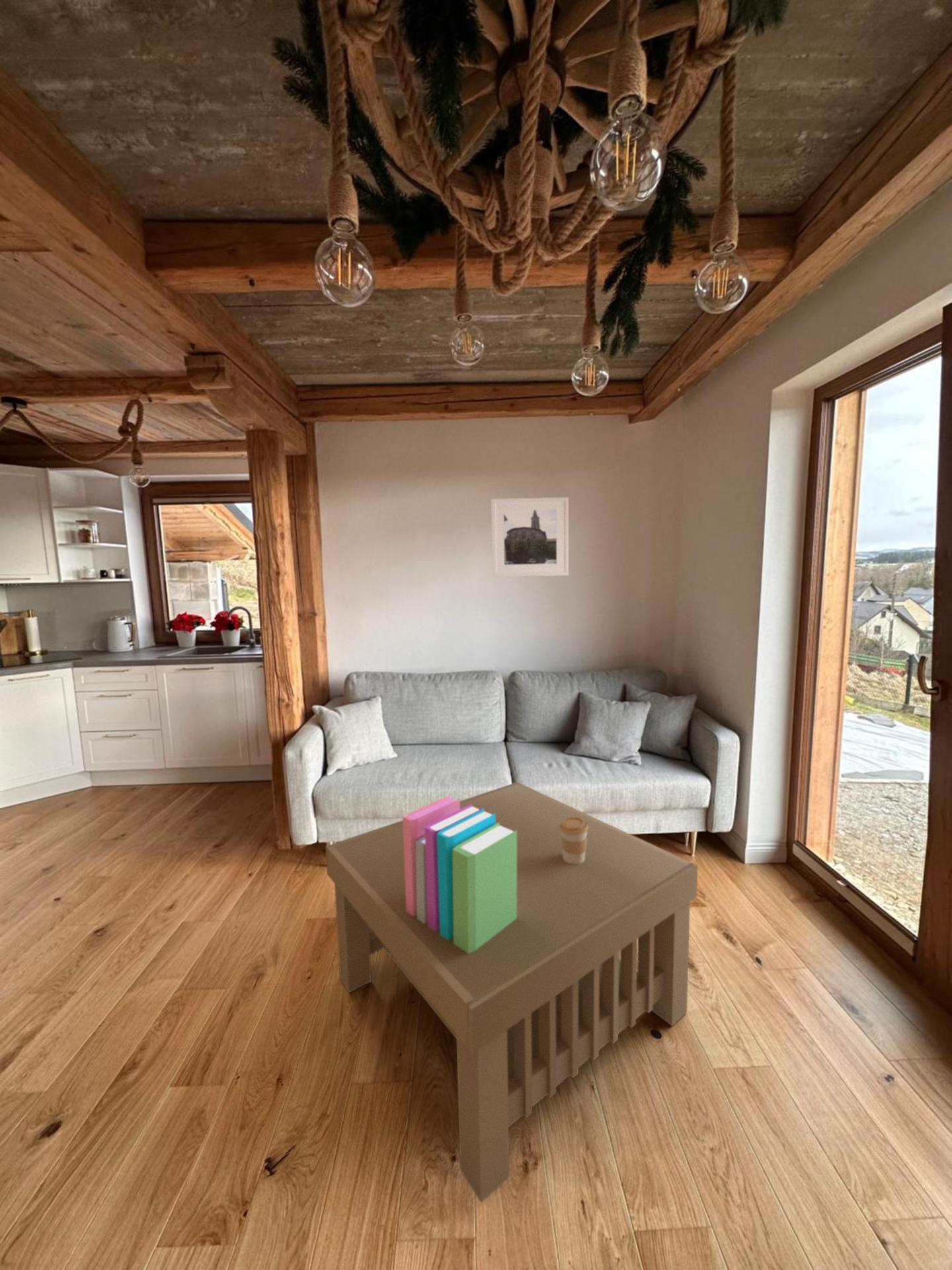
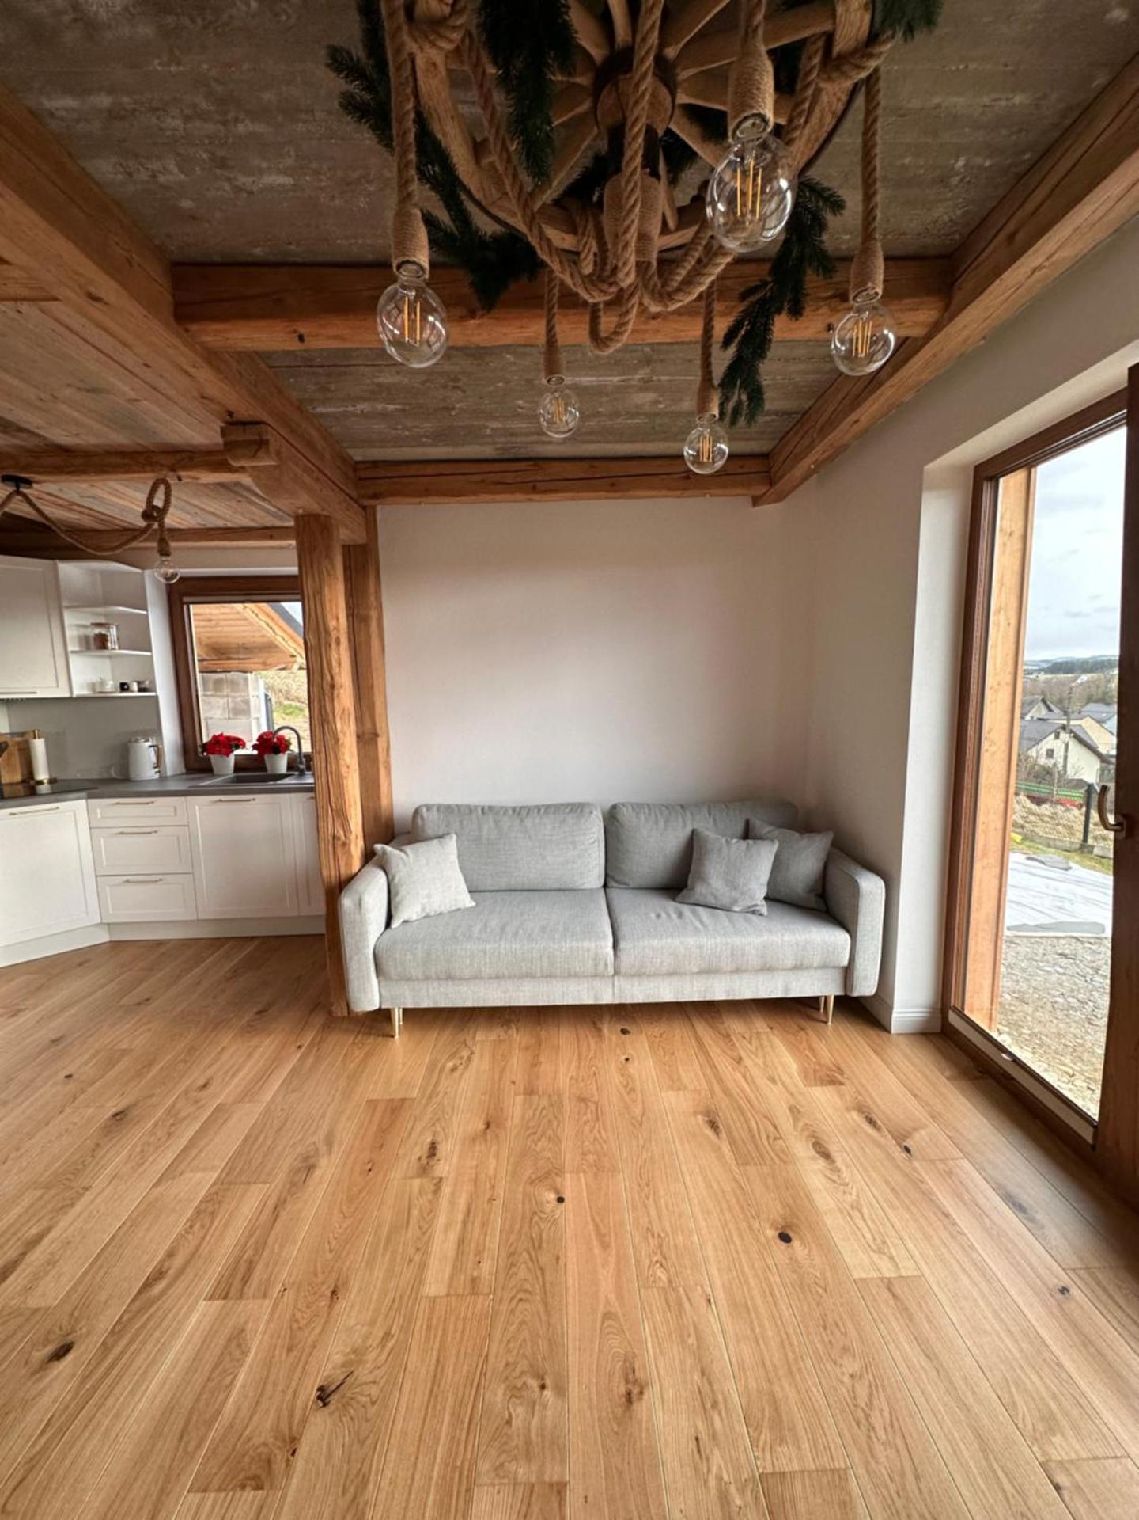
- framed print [491,497,569,577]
- coffee cup [559,817,588,864]
- coffee table [325,781,699,1203]
- books [402,794,517,954]
